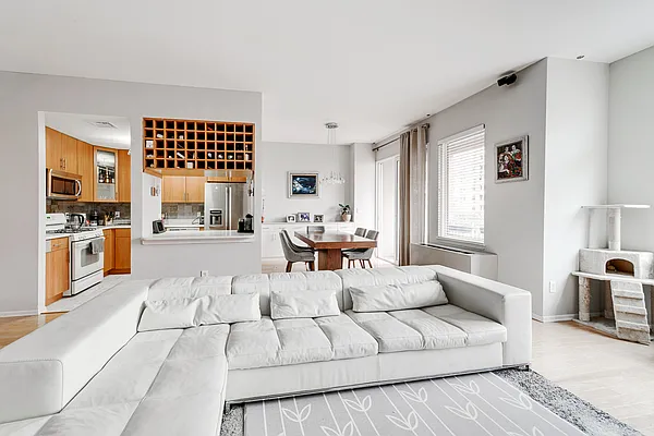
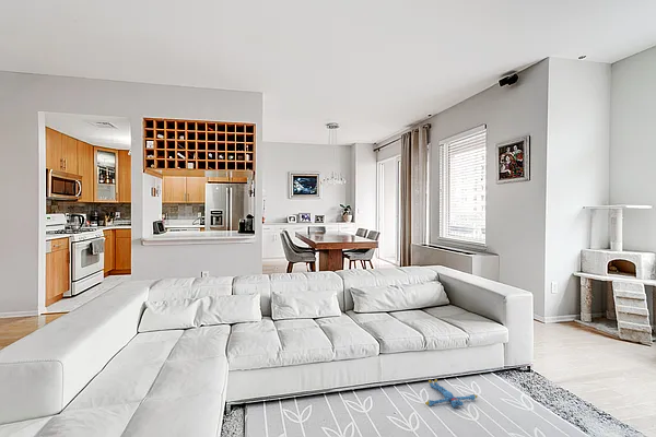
+ plush toy [424,378,479,409]
